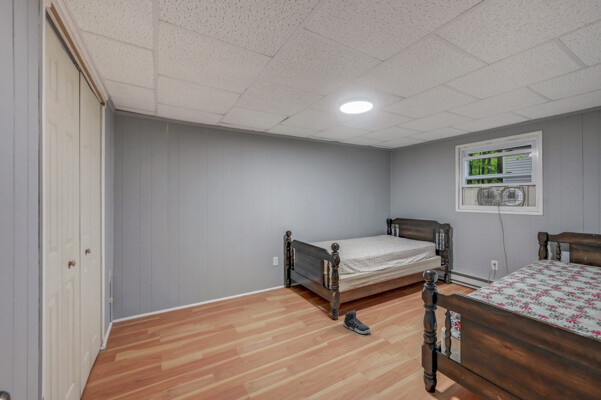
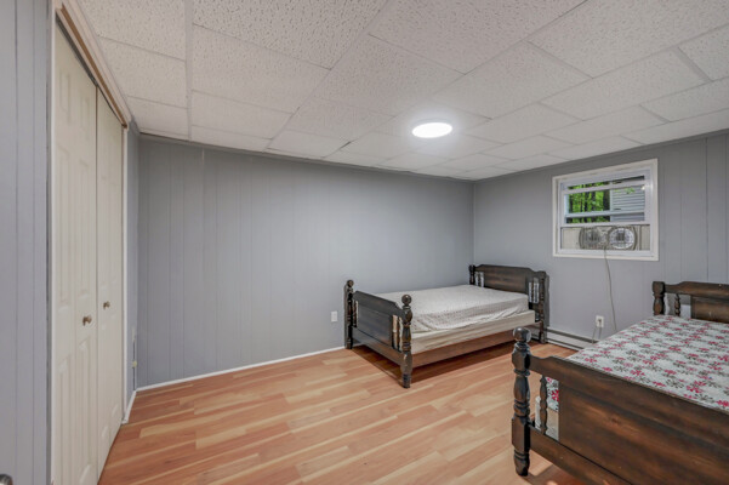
- sneaker [342,309,372,335]
